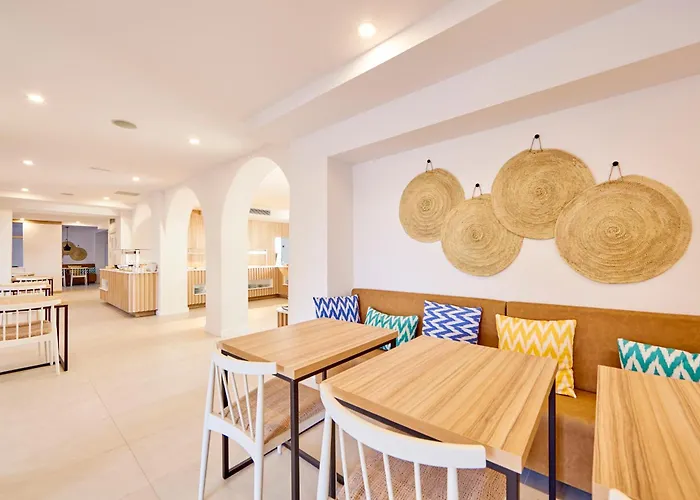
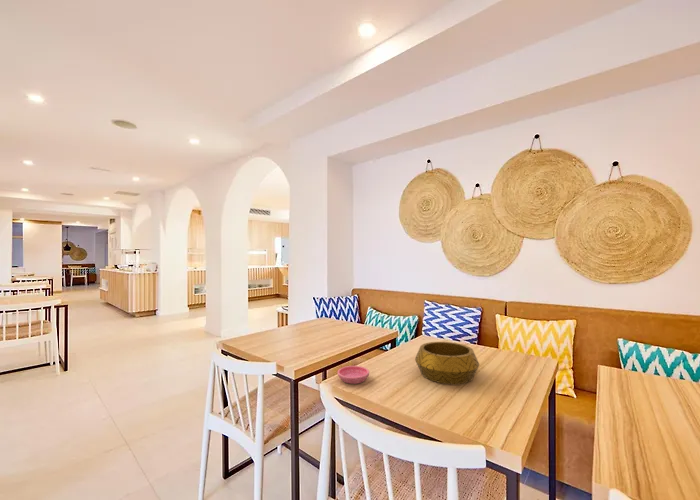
+ decorative bowl [414,341,480,385]
+ saucer [337,365,370,385]
